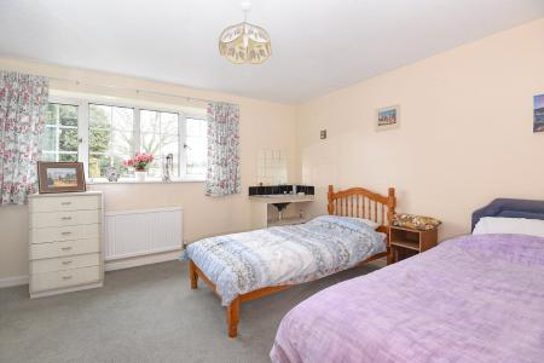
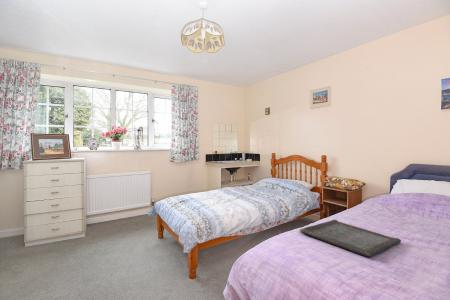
+ serving tray [299,219,402,258]
